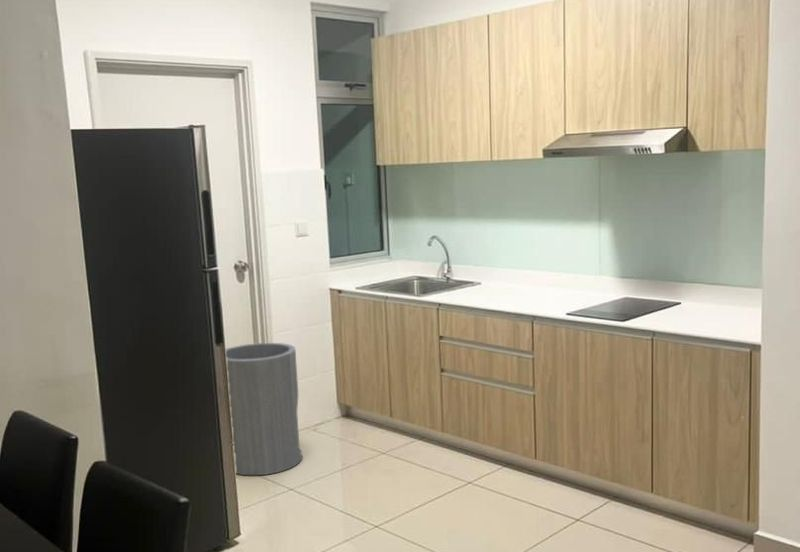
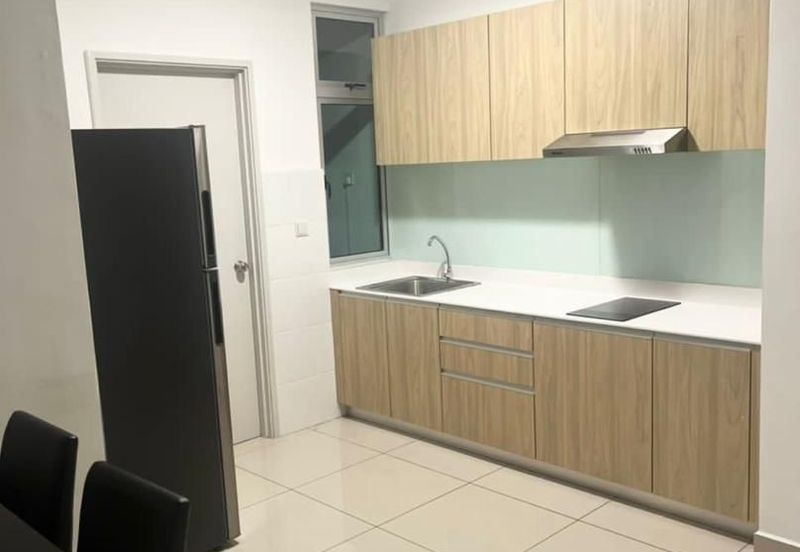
- trash can [225,342,303,476]
